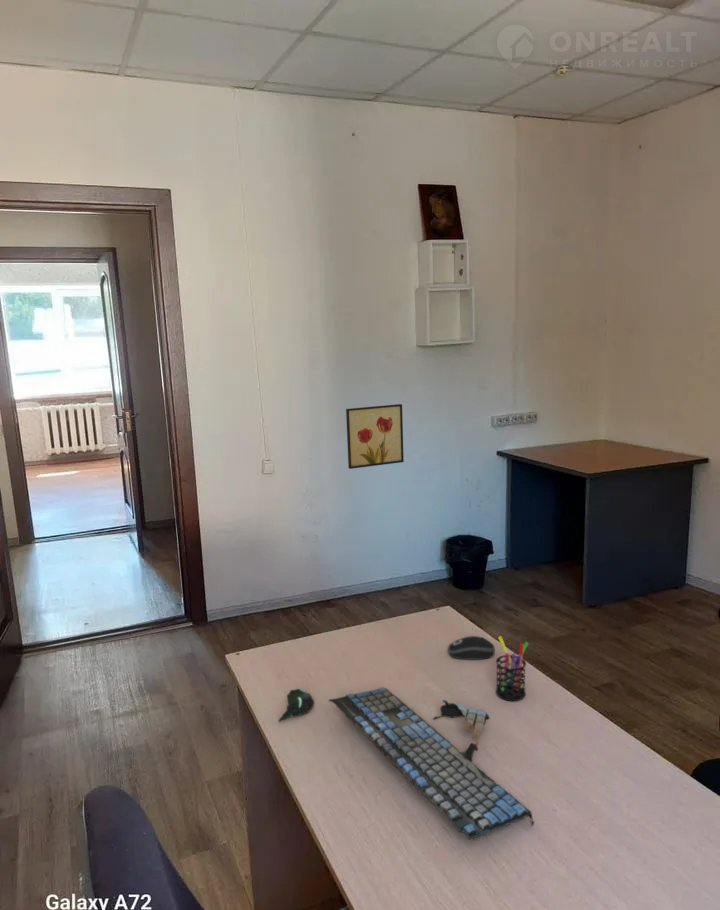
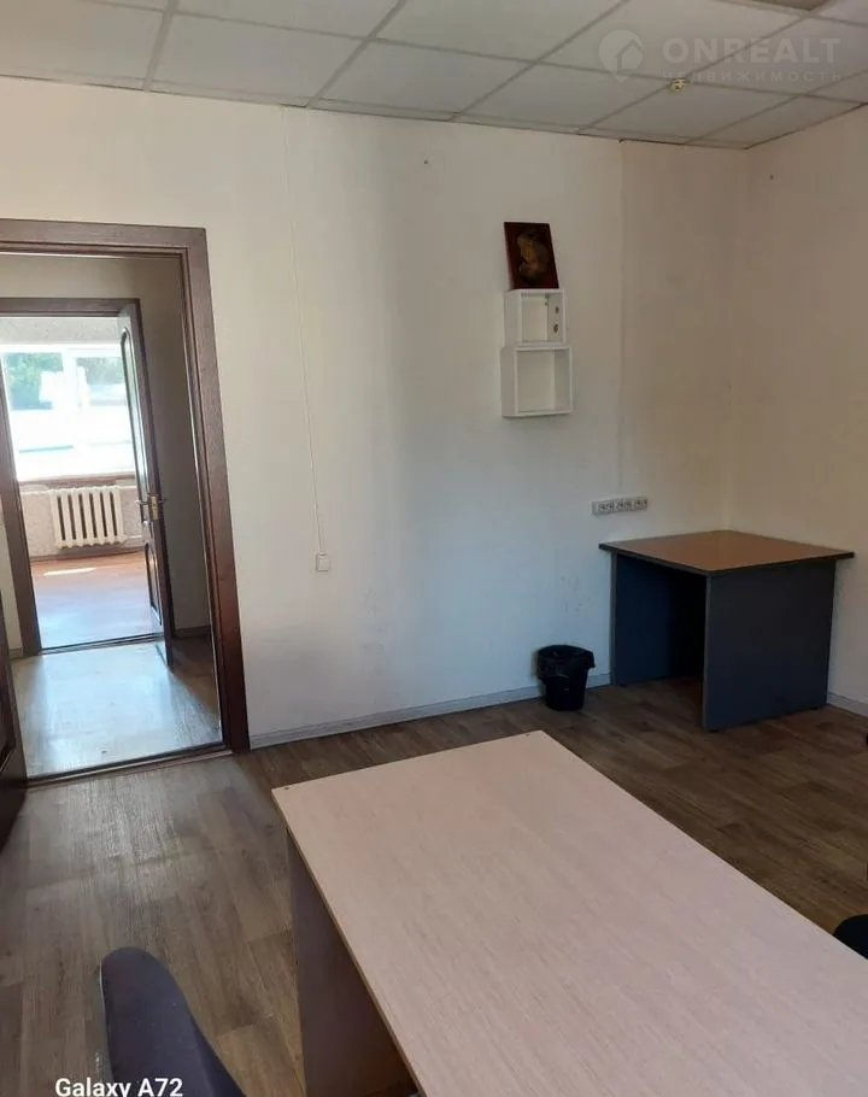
- keyboard [277,686,535,841]
- computer mouse [447,635,496,661]
- wall art [345,403,405,470]
- pen holder [495,635,530,702]
